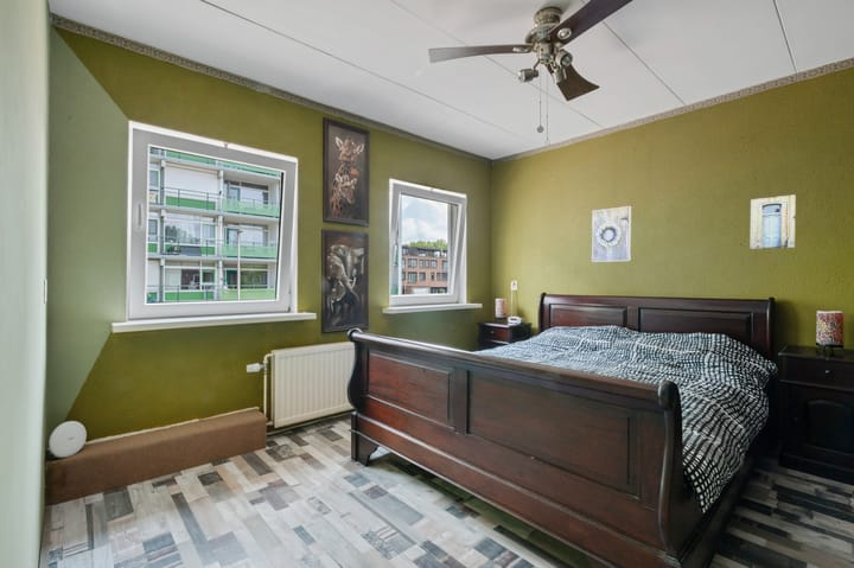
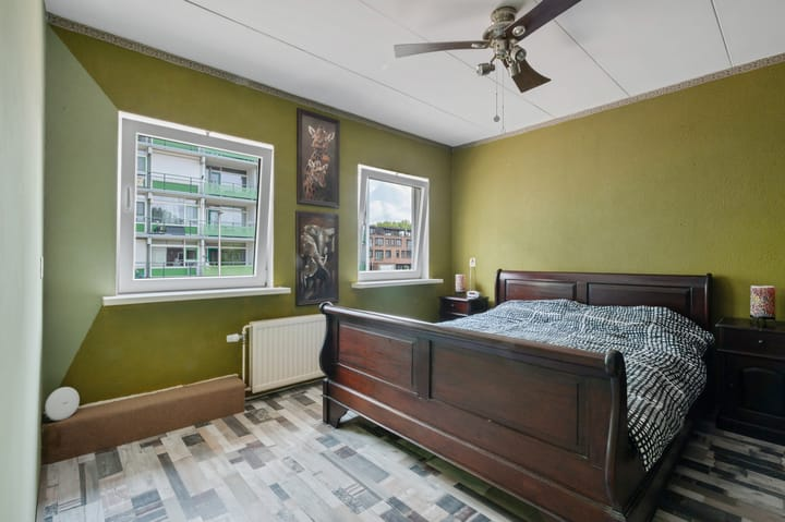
- wall art [748,193,797,250]
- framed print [591,205,632,263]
